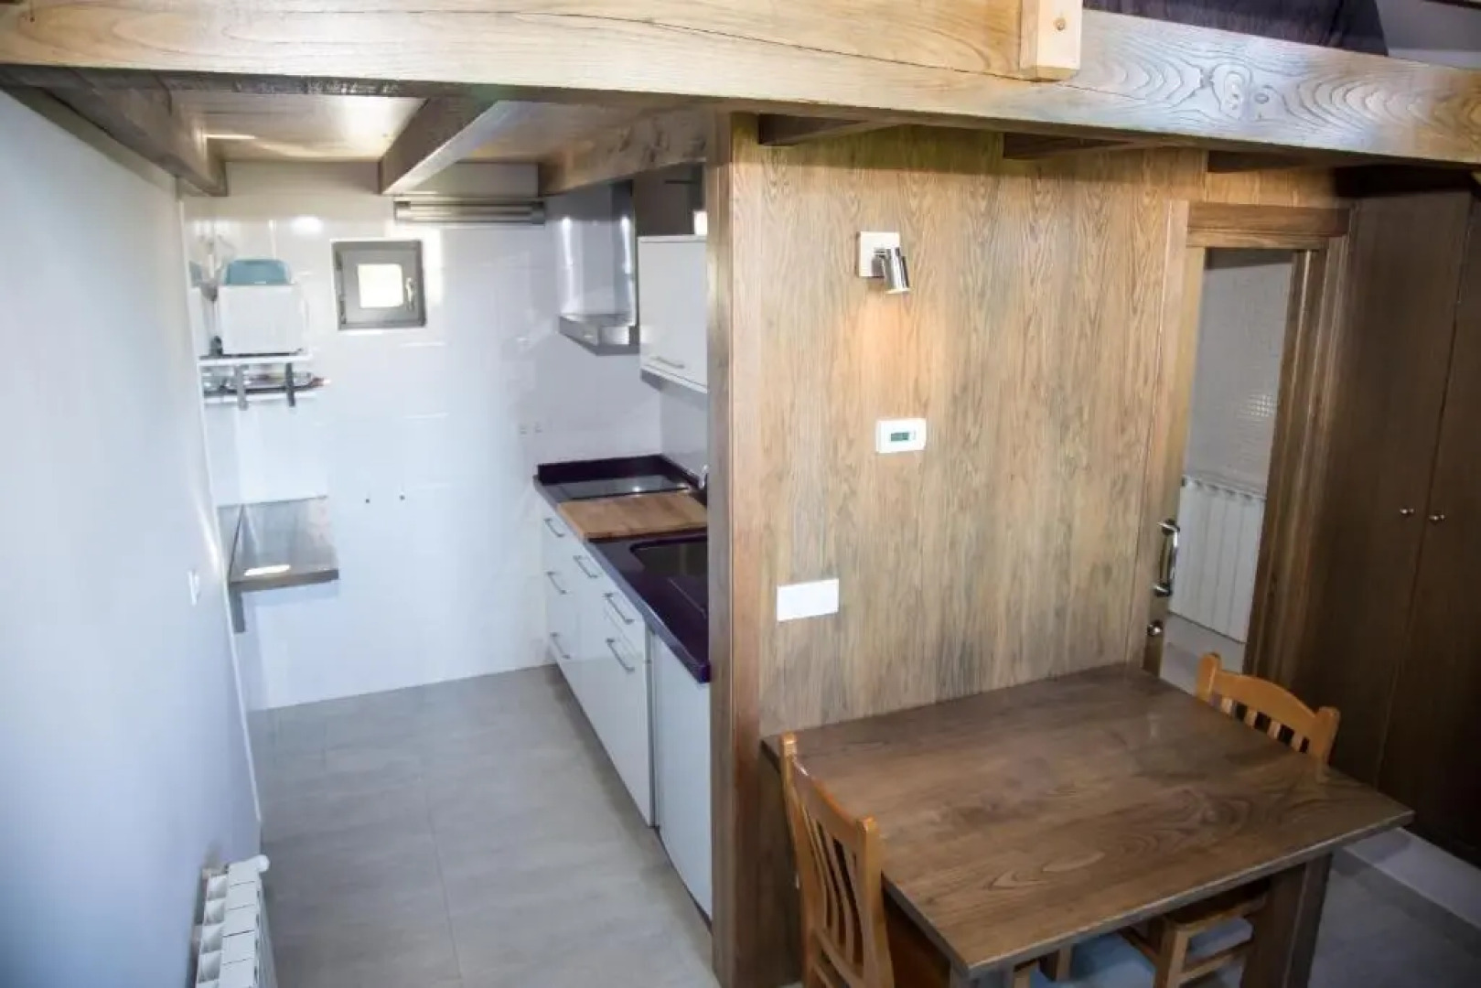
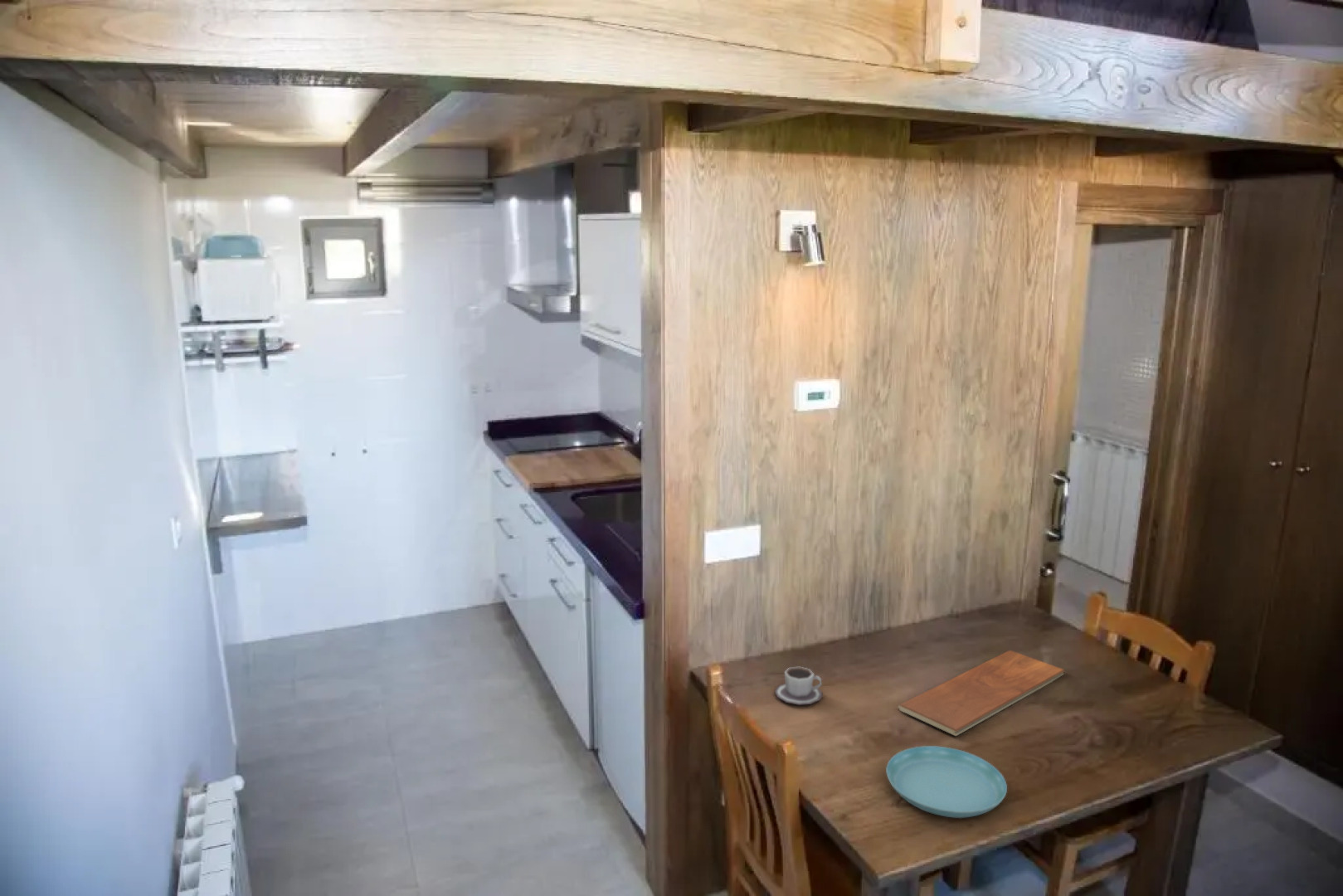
+ chopping board [898,650,1065,737]
+ saucer [885,745,1008,819]
+ cup [774,666,823,706]
